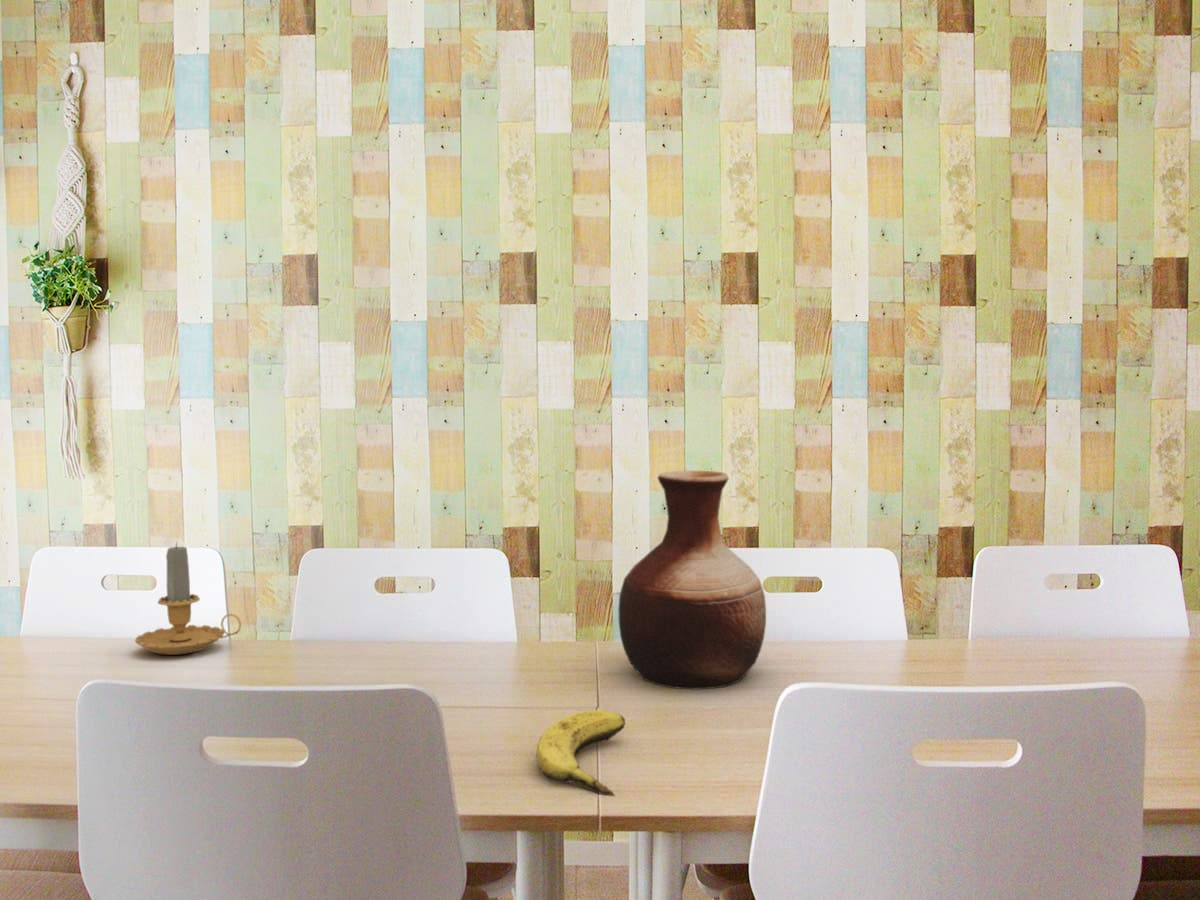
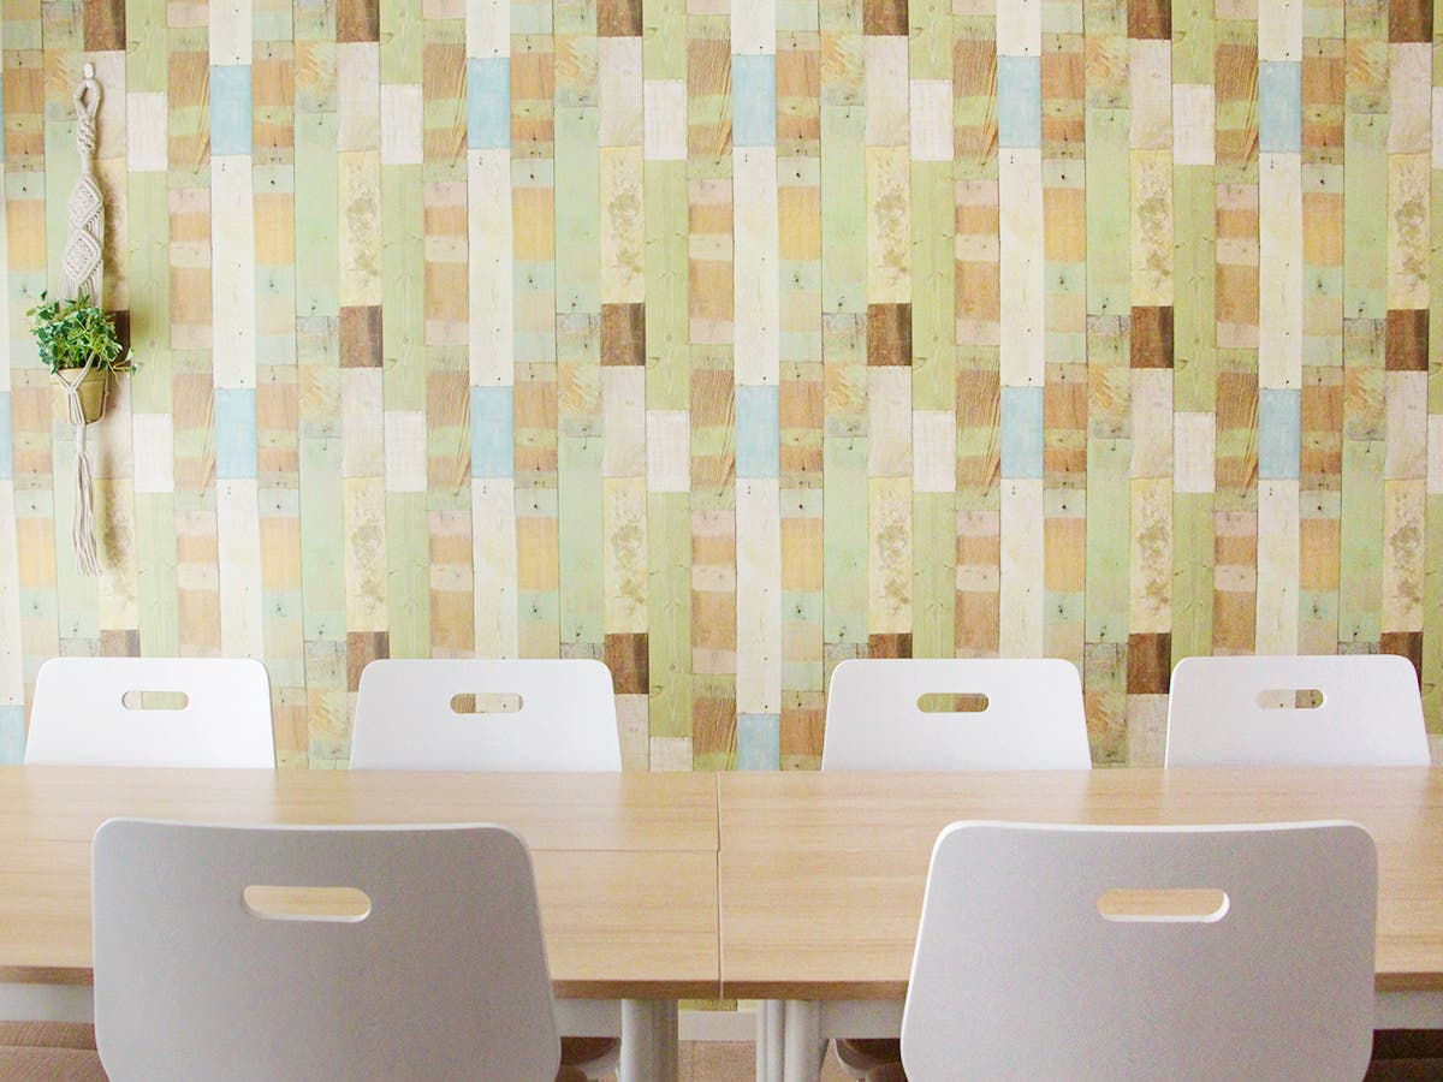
- candle [134,541,242,656]
- vase [617,470,767,690]
- banana [535,709,626,797]
